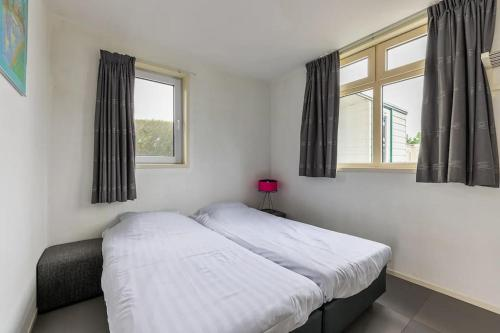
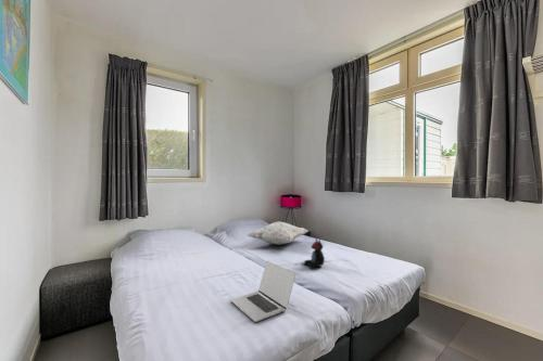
+ laptop [229,260,296,323]
+ teddy bear [303,237,326,269]
+ decorative pillow [247,220,310,246]
